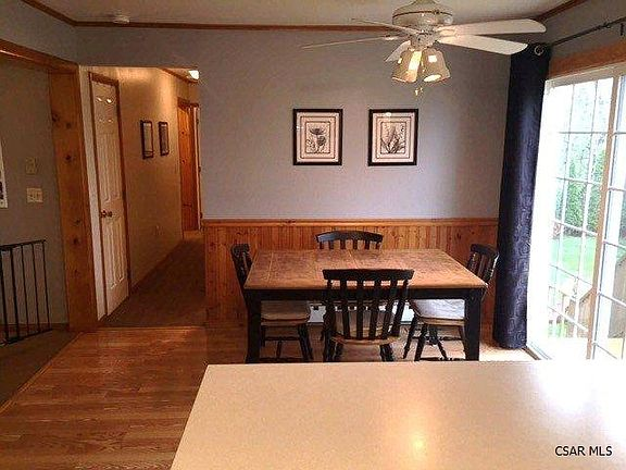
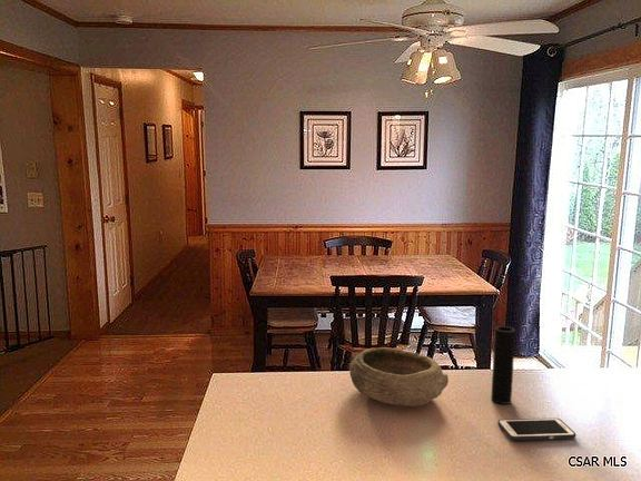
+ cell phone [497,418,576,441]
+ cup [490,325,516,405]
+ bowl [348,346,450,408]
